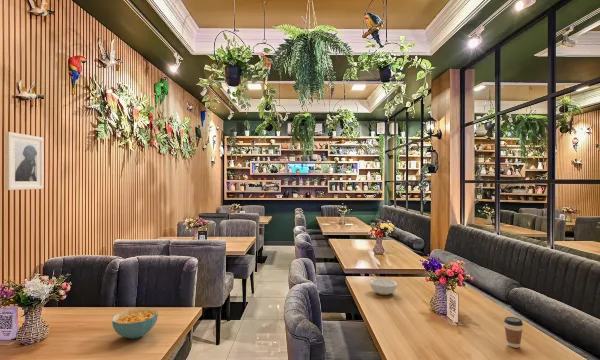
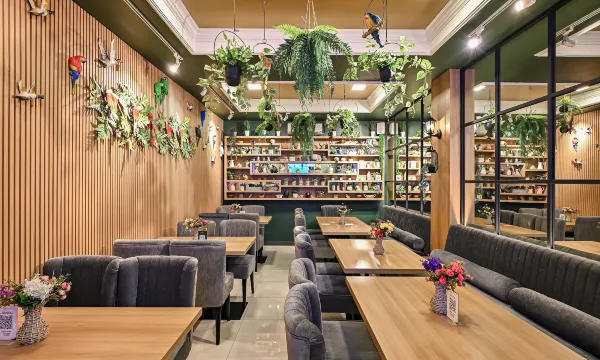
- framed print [4,131,45,191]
- cereal bowl [369,278,398,296]
- cereal bowl [111,307,159,340]
- coffee cup [503,316,524,349]
